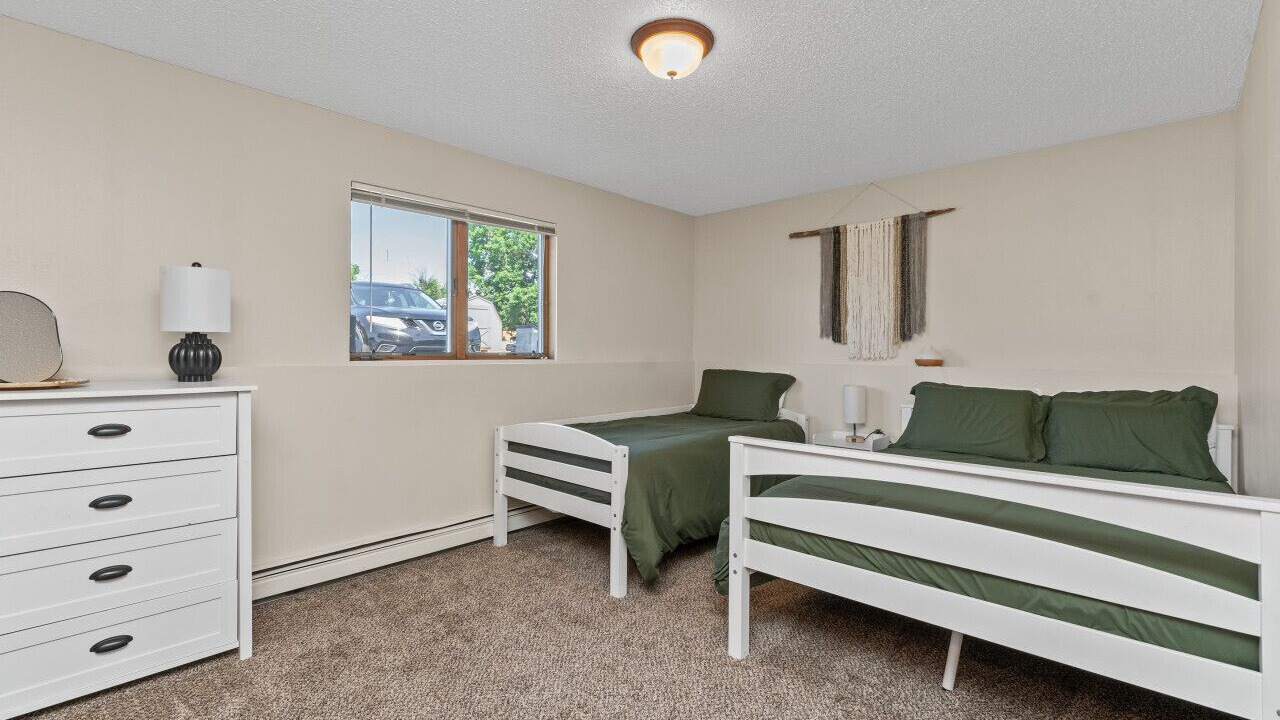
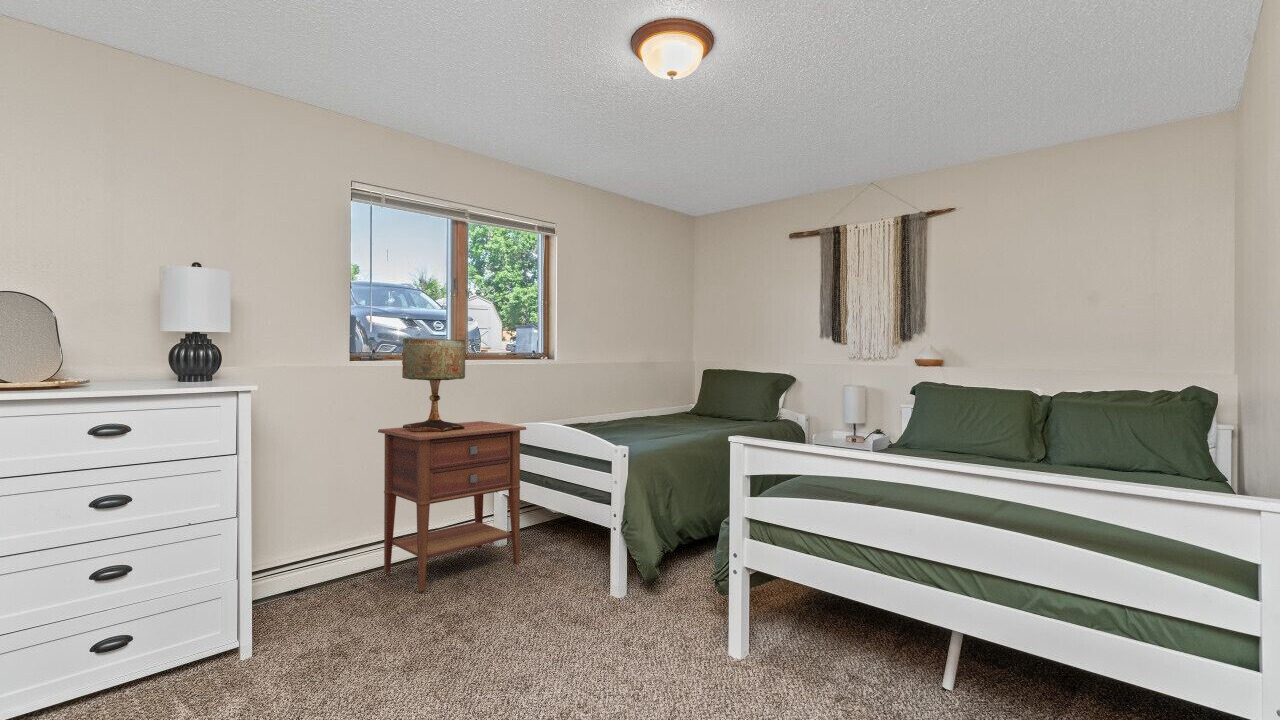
+ nightstand [377,420,528,593]
+ table lamp [401,337,467,432]
